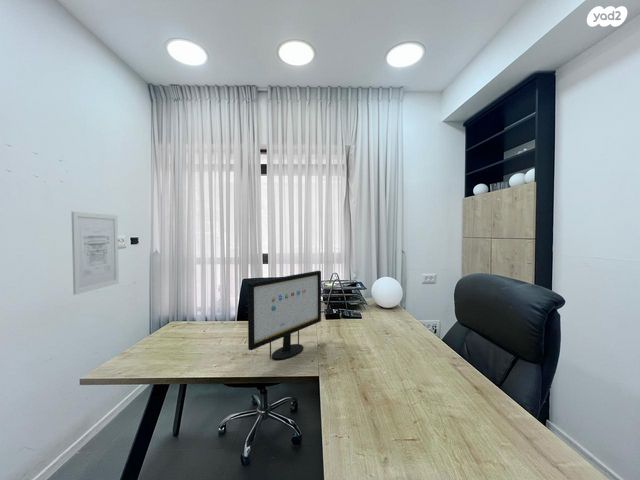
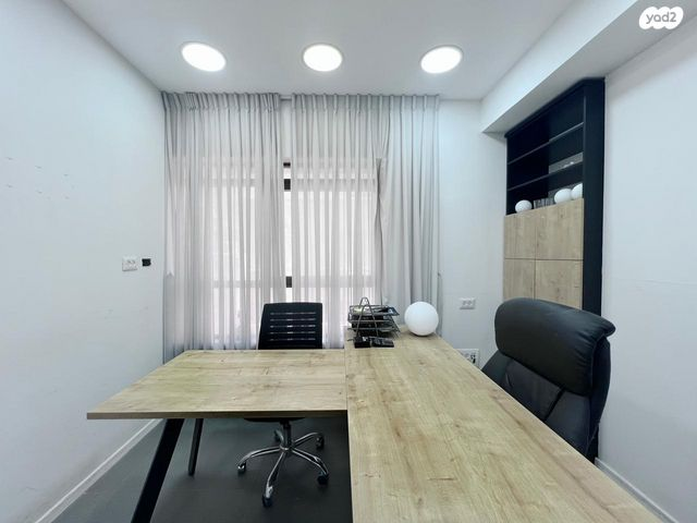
- wall art [71,211,120,296]
- computer monitor [247,270,322,361]
